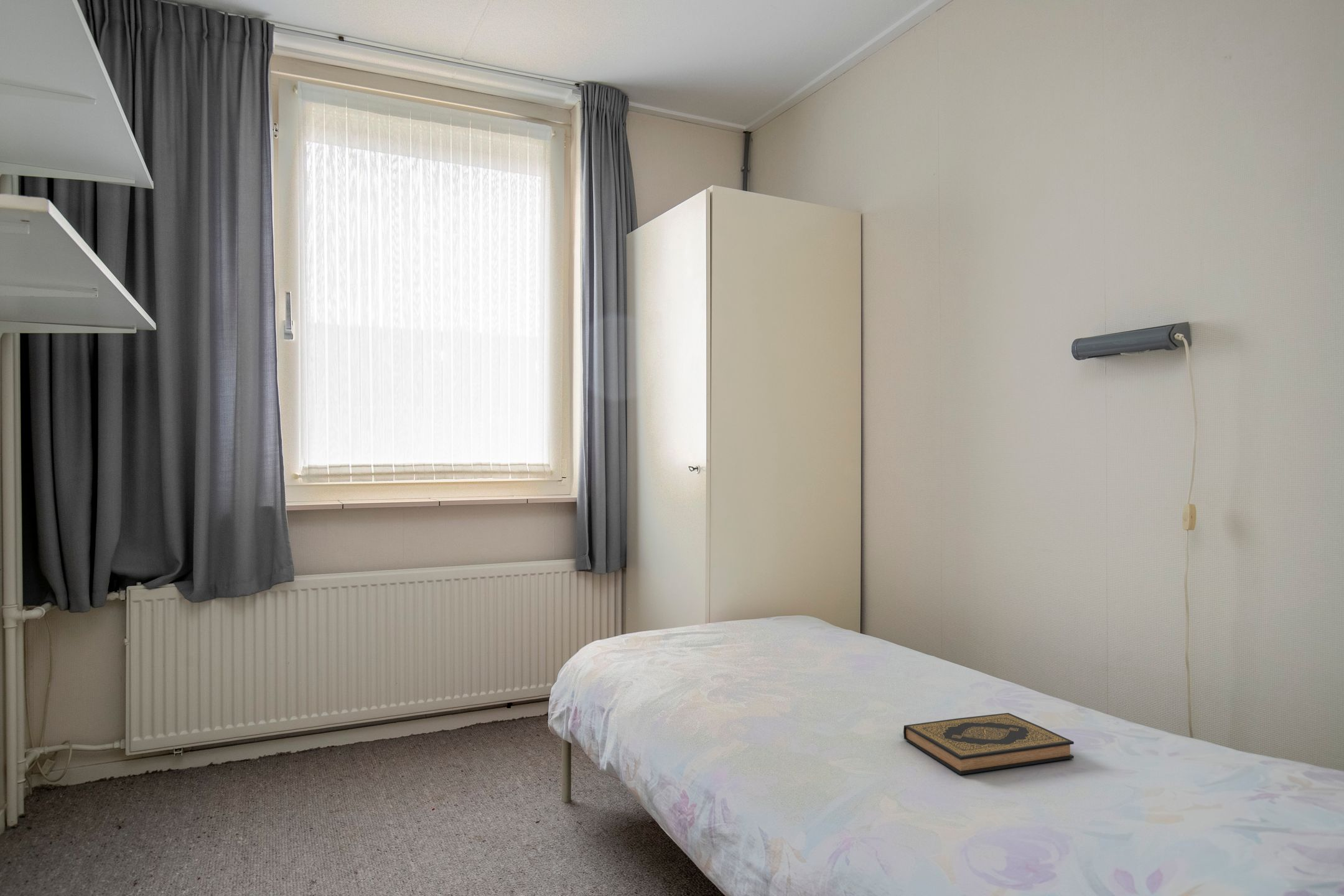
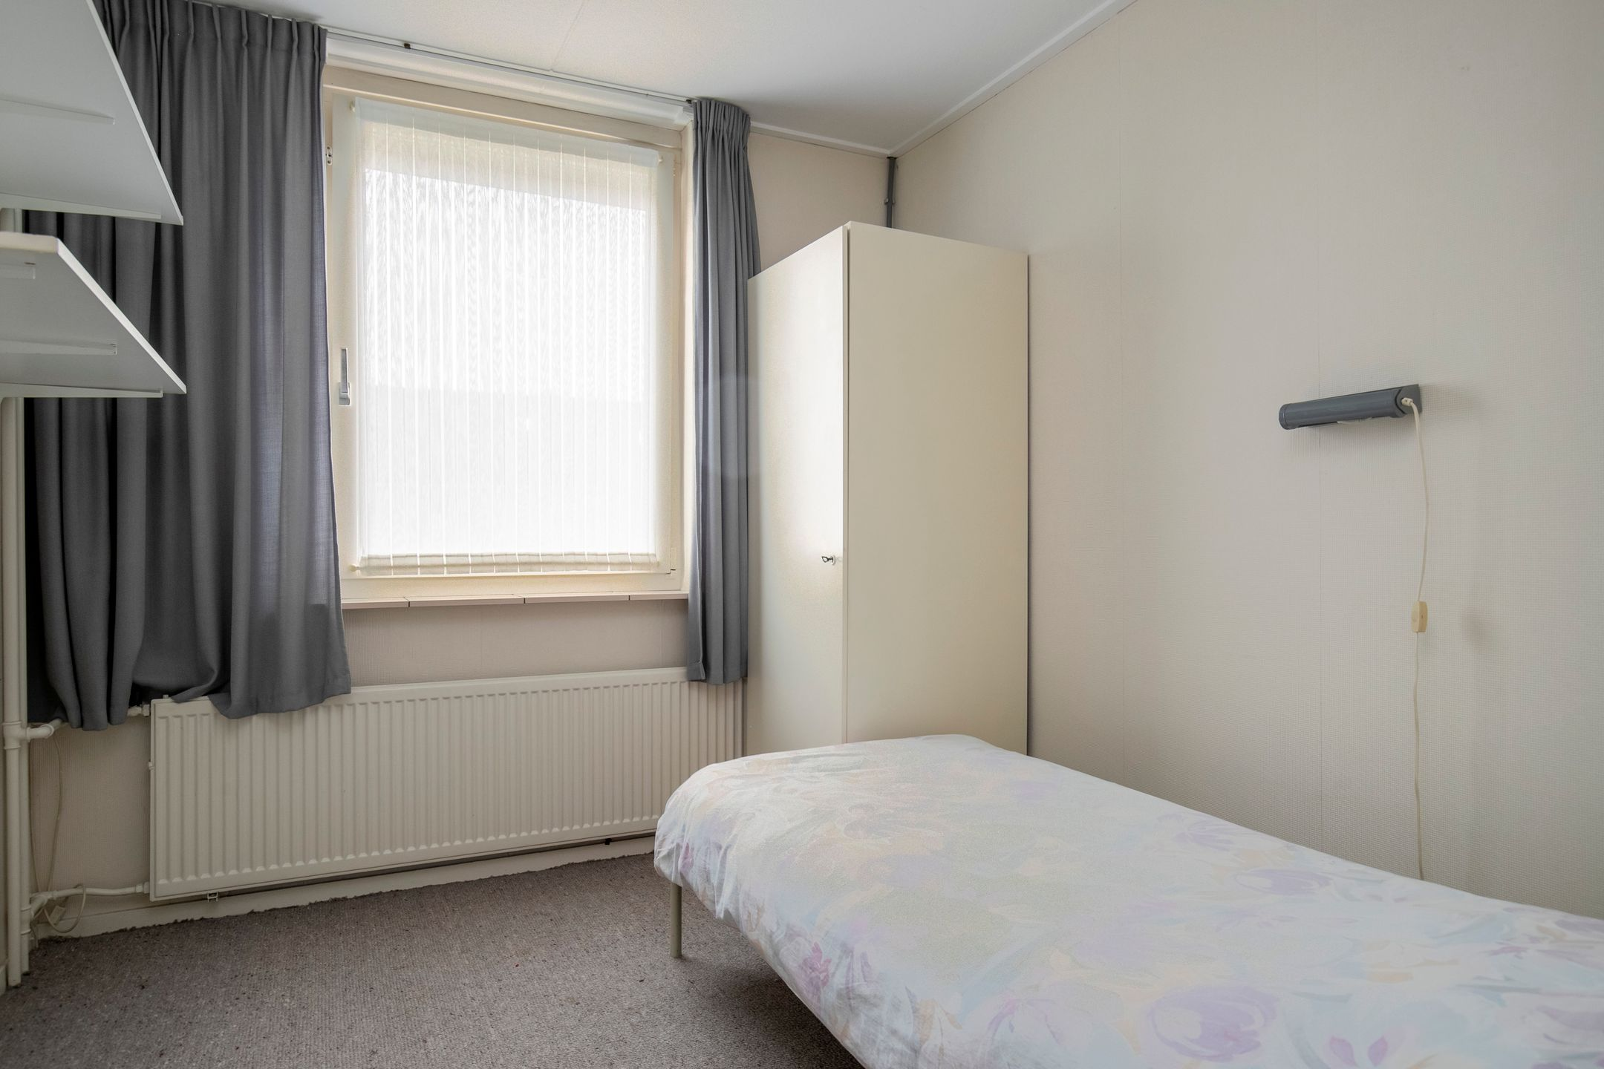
- hardback book [903,712,1075,775]
